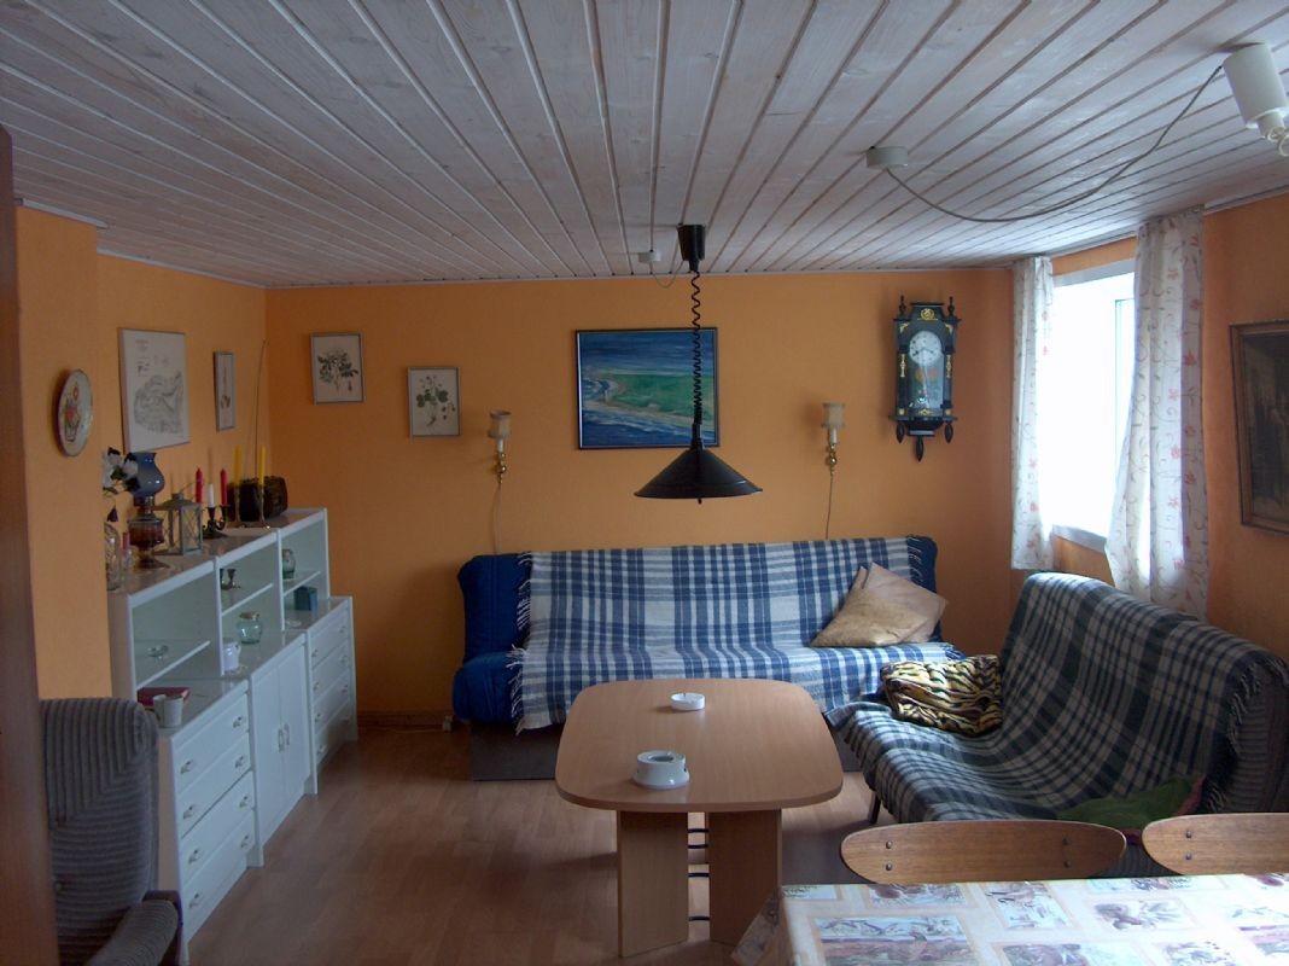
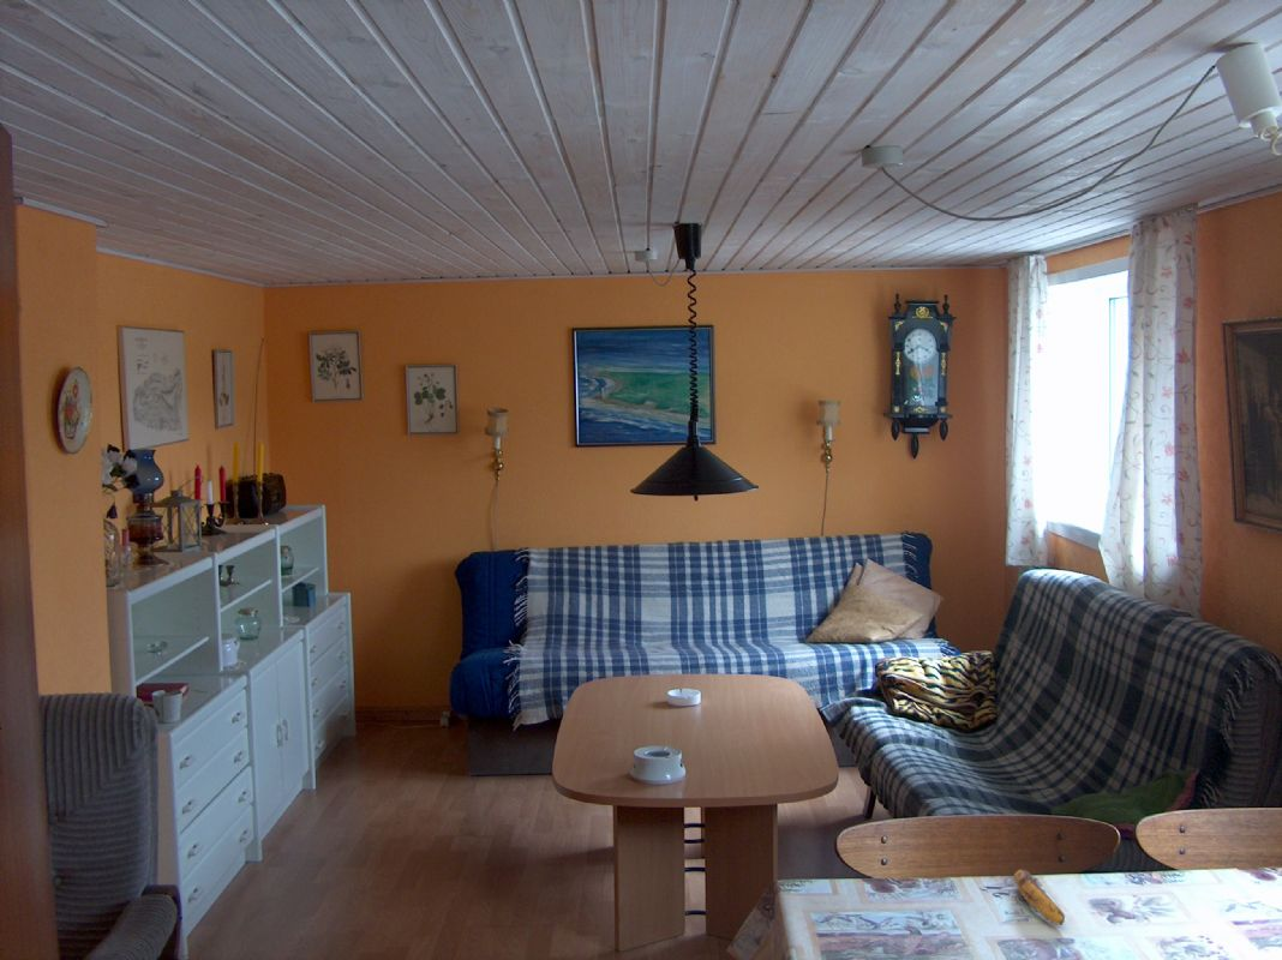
+ banana [1013,869,1066,926]
